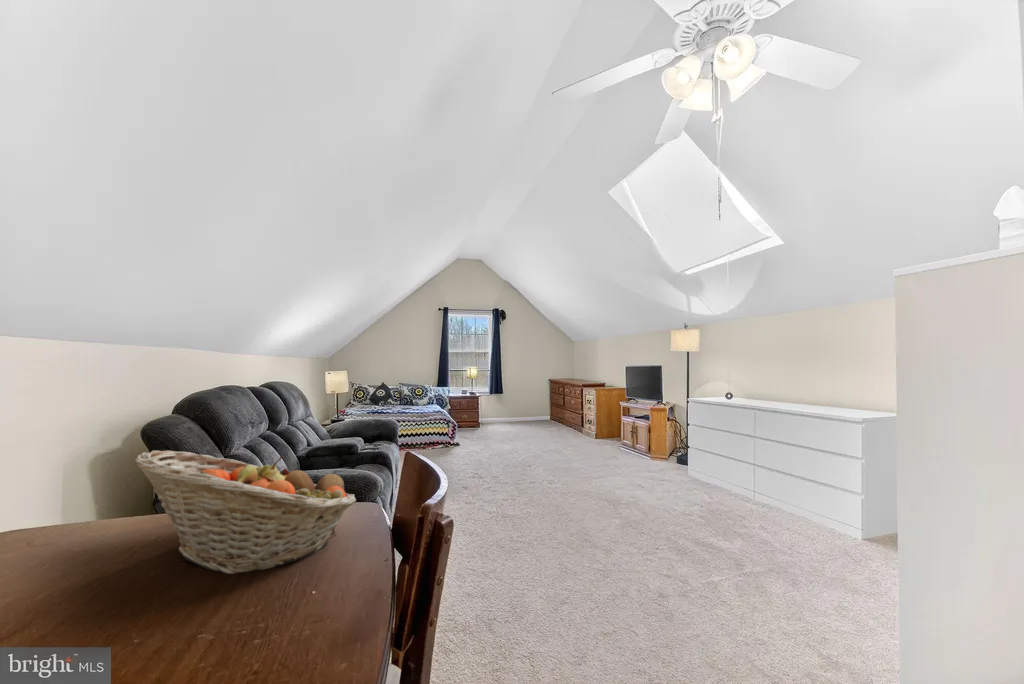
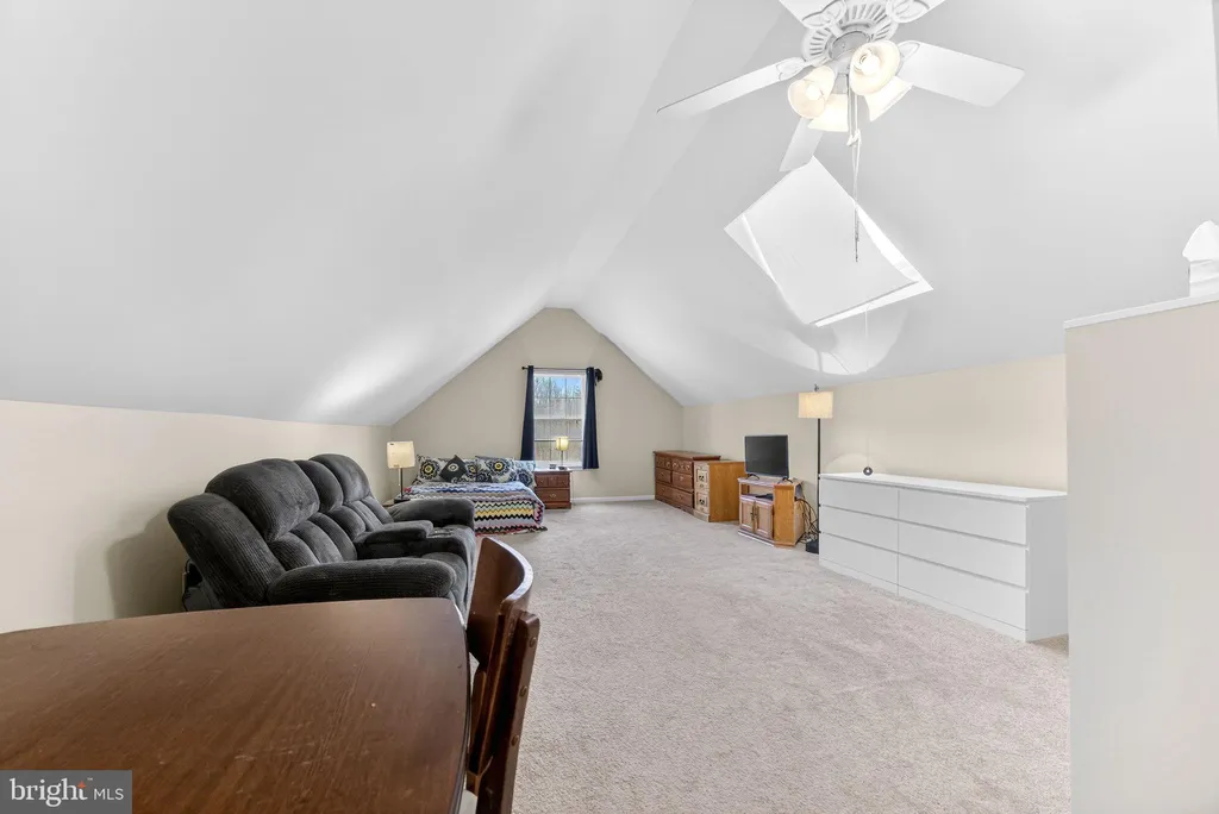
- fruit basket [133,449,357,575]
